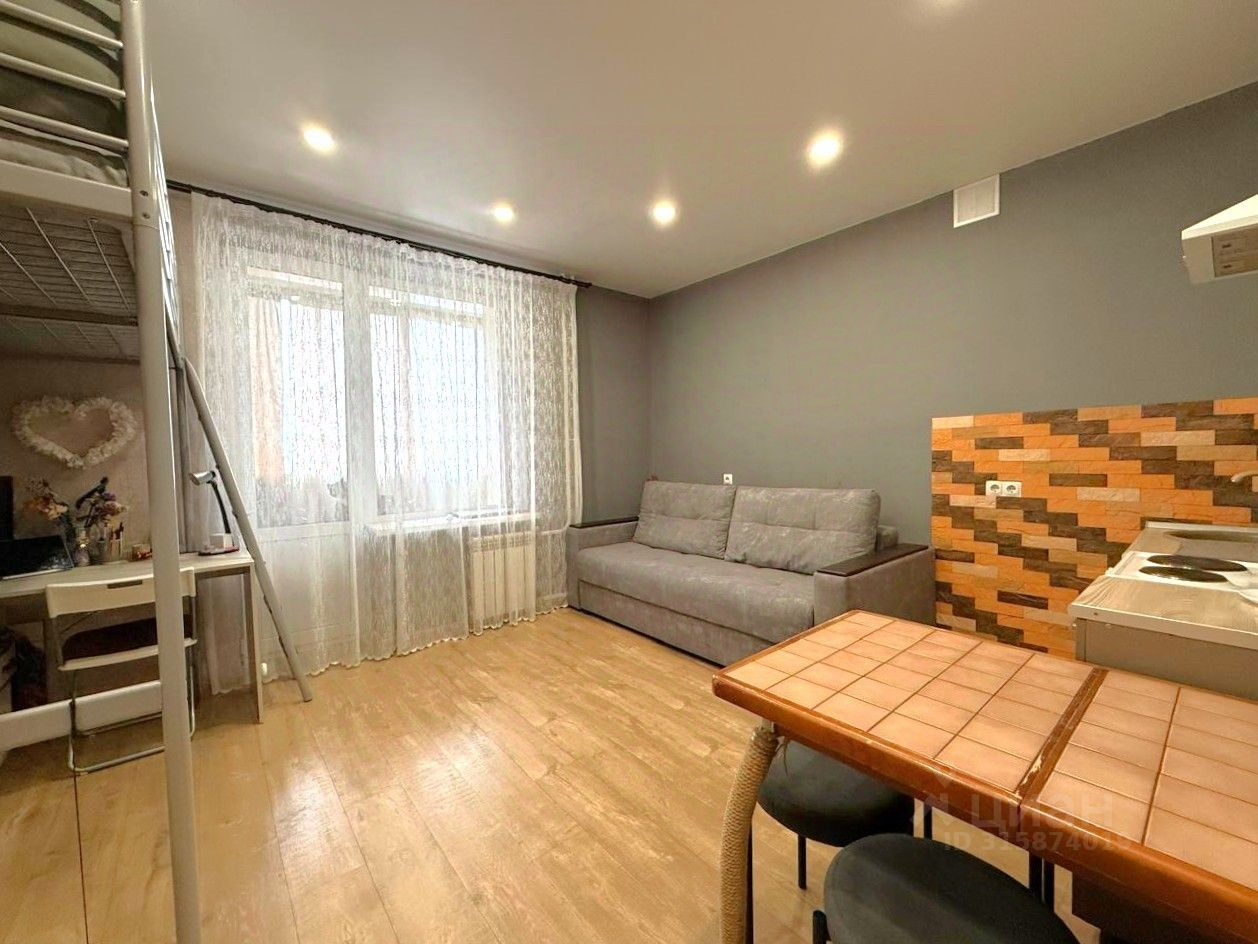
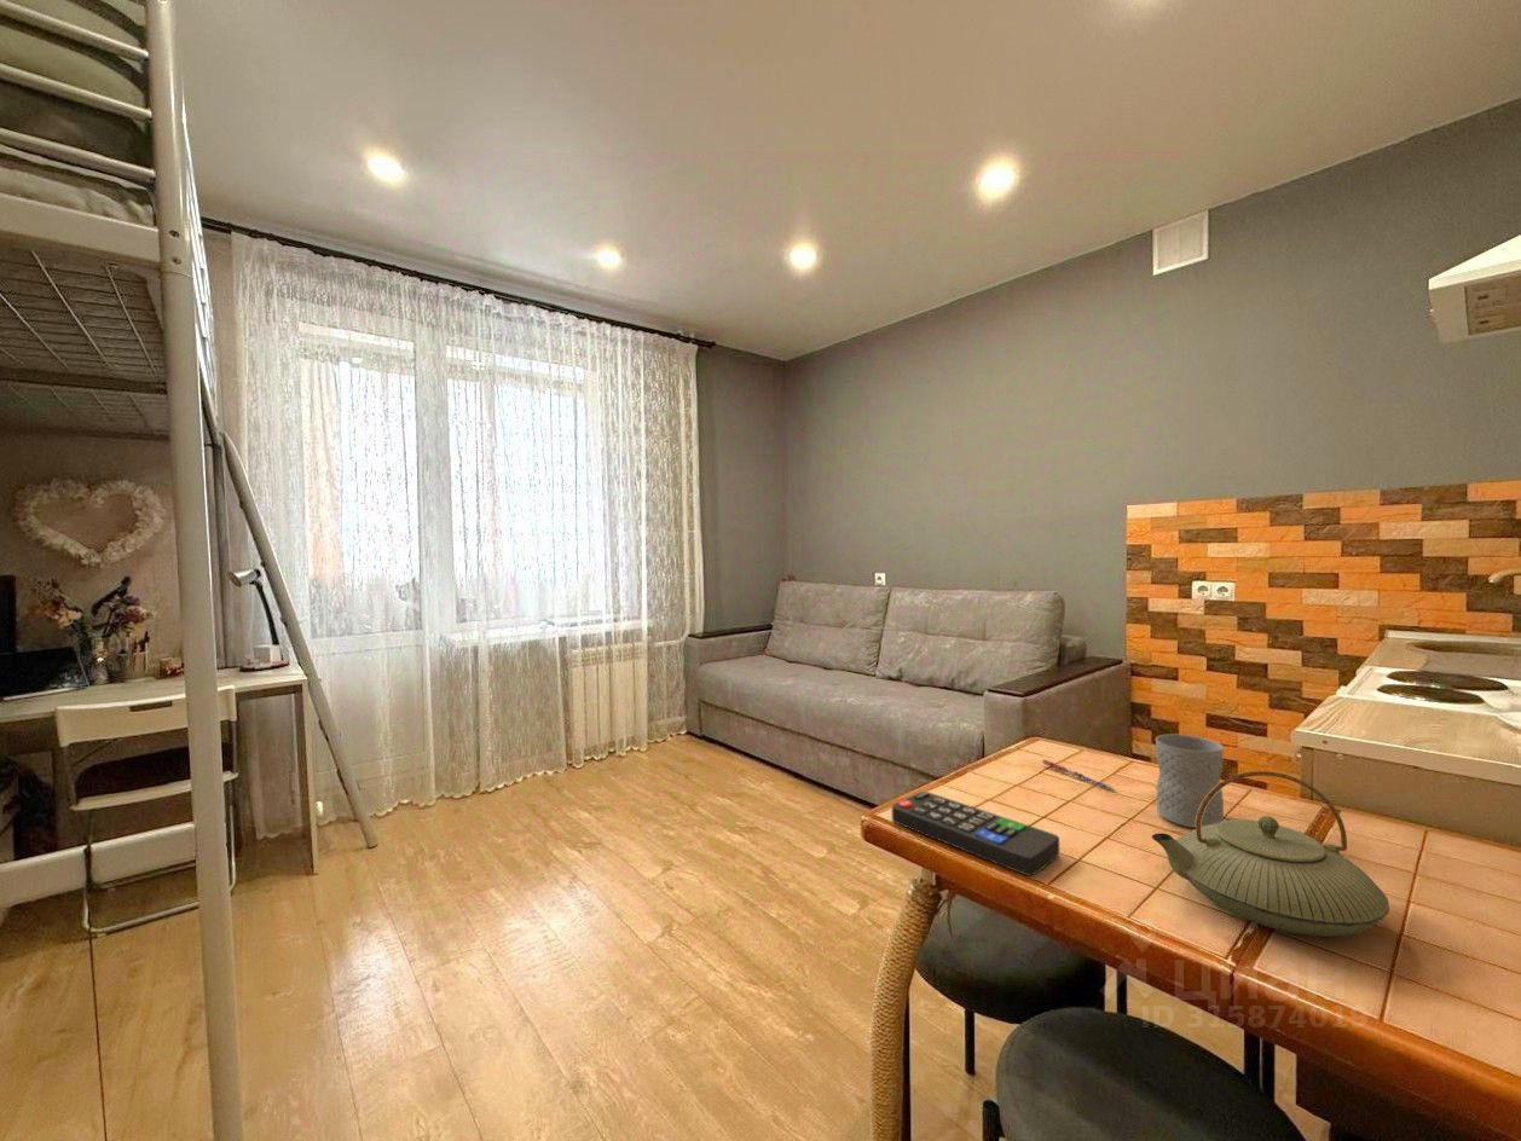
+ teapot [1151,770,1390,938]
+ remote control [891,790,1060,876]
+ pen [1041,759,1116,792]
+ mug [1155,734,1225,829]
